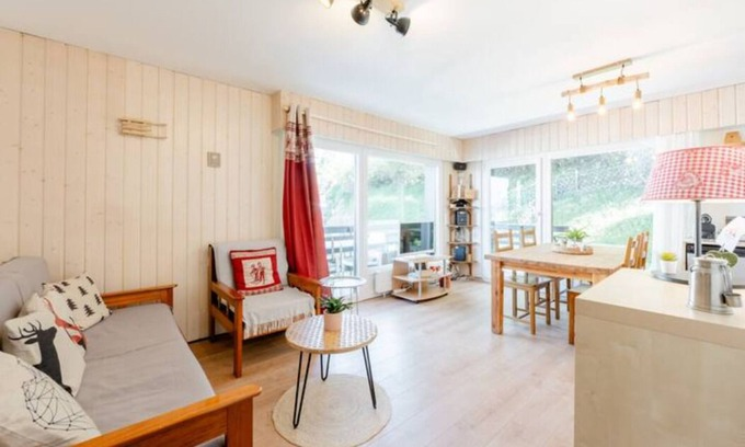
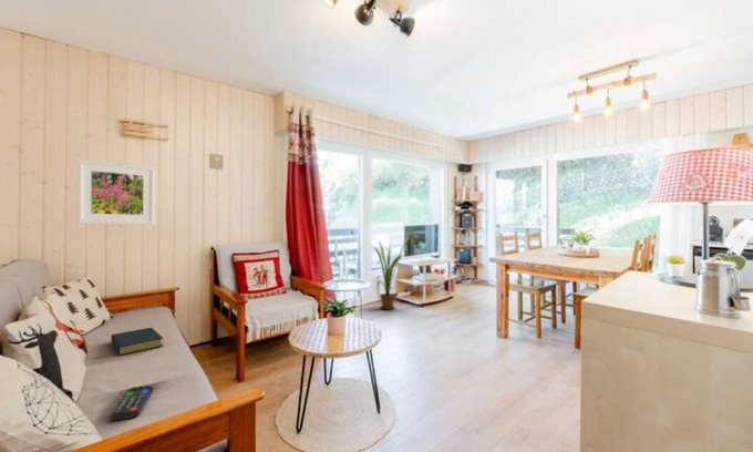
+ house plant [370,235,411,310]
+ remote control [110,384,154,422]
+ hardback book [110,327,164,356]
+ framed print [76,158,156,225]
